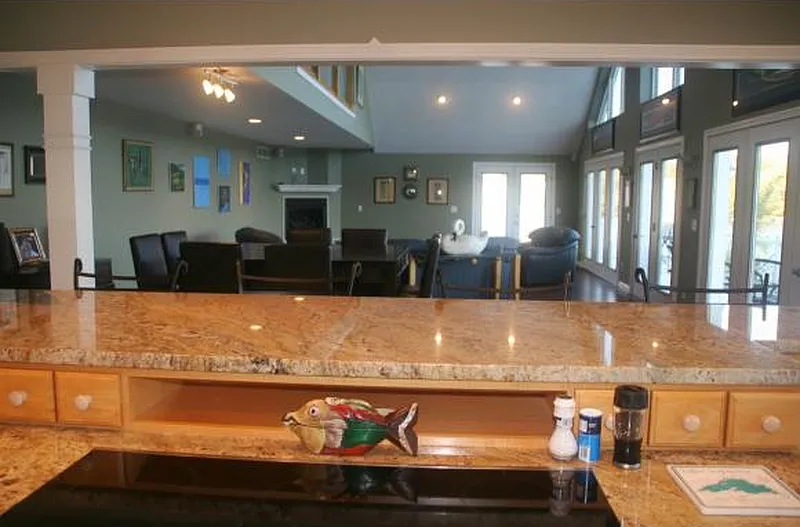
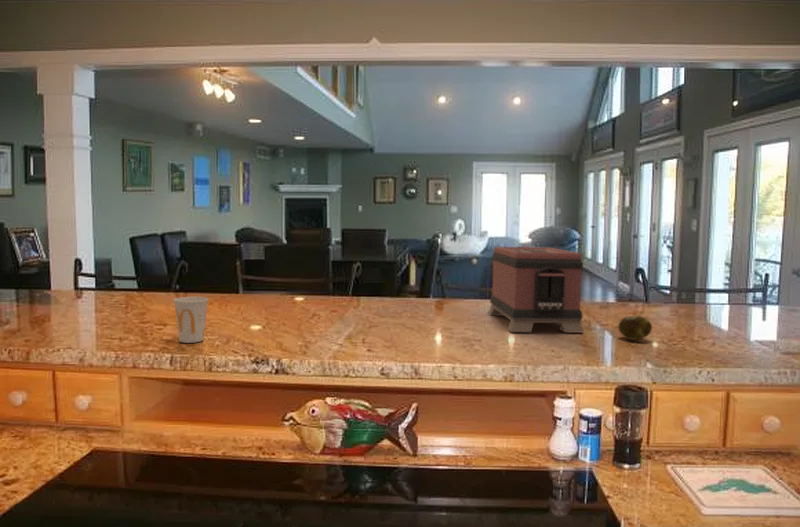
+ cup [172,296,210,344]
+ toaster [487,246,585,333]
+ fruit [617,315,653,341]
